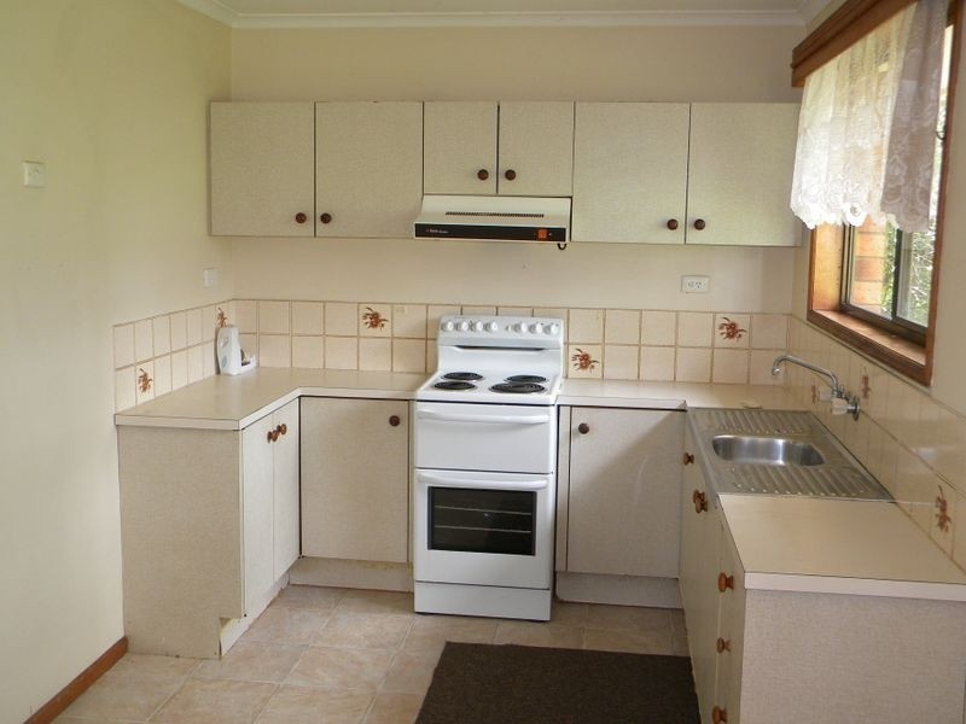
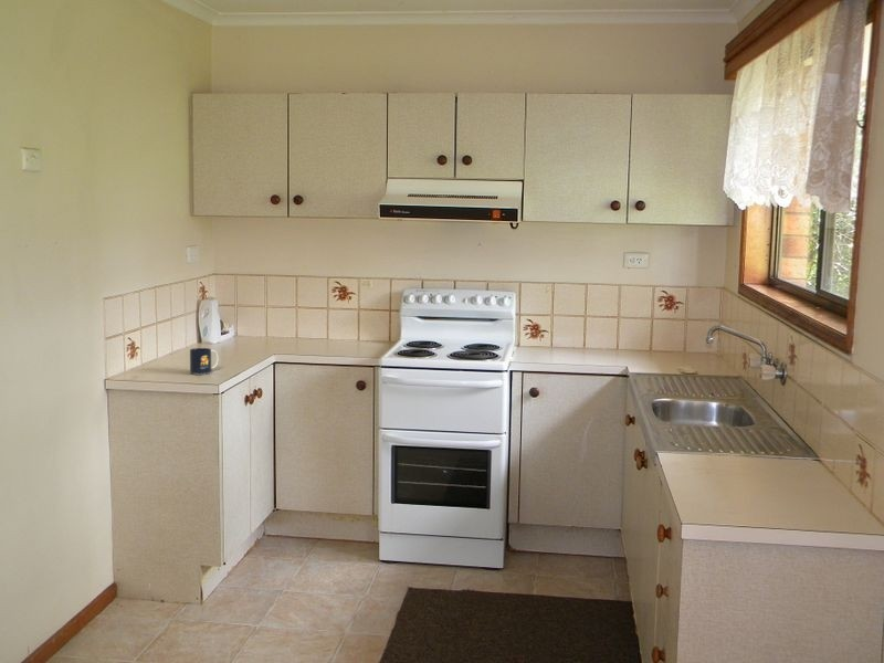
+ mug [189,347,220,376]
